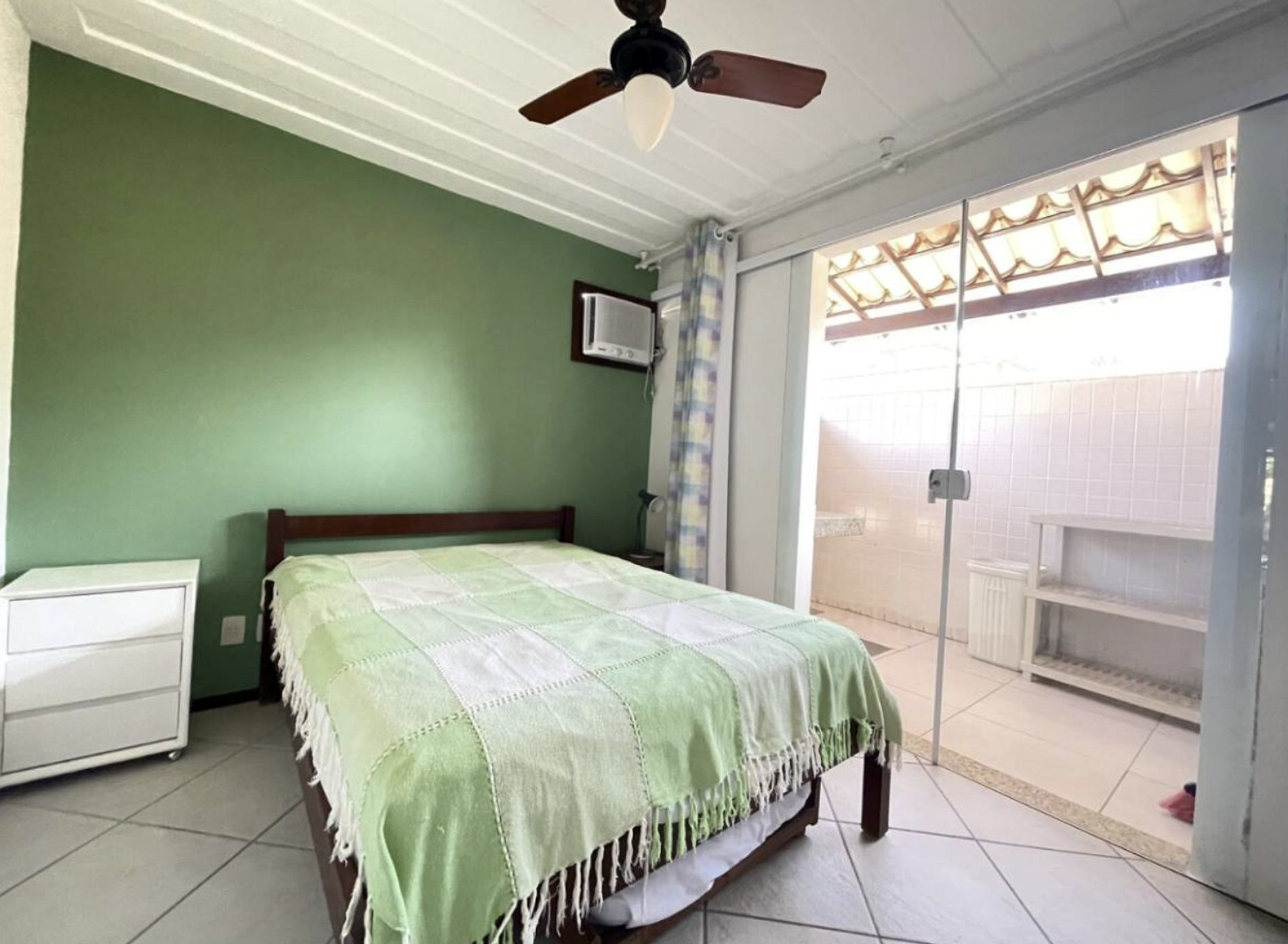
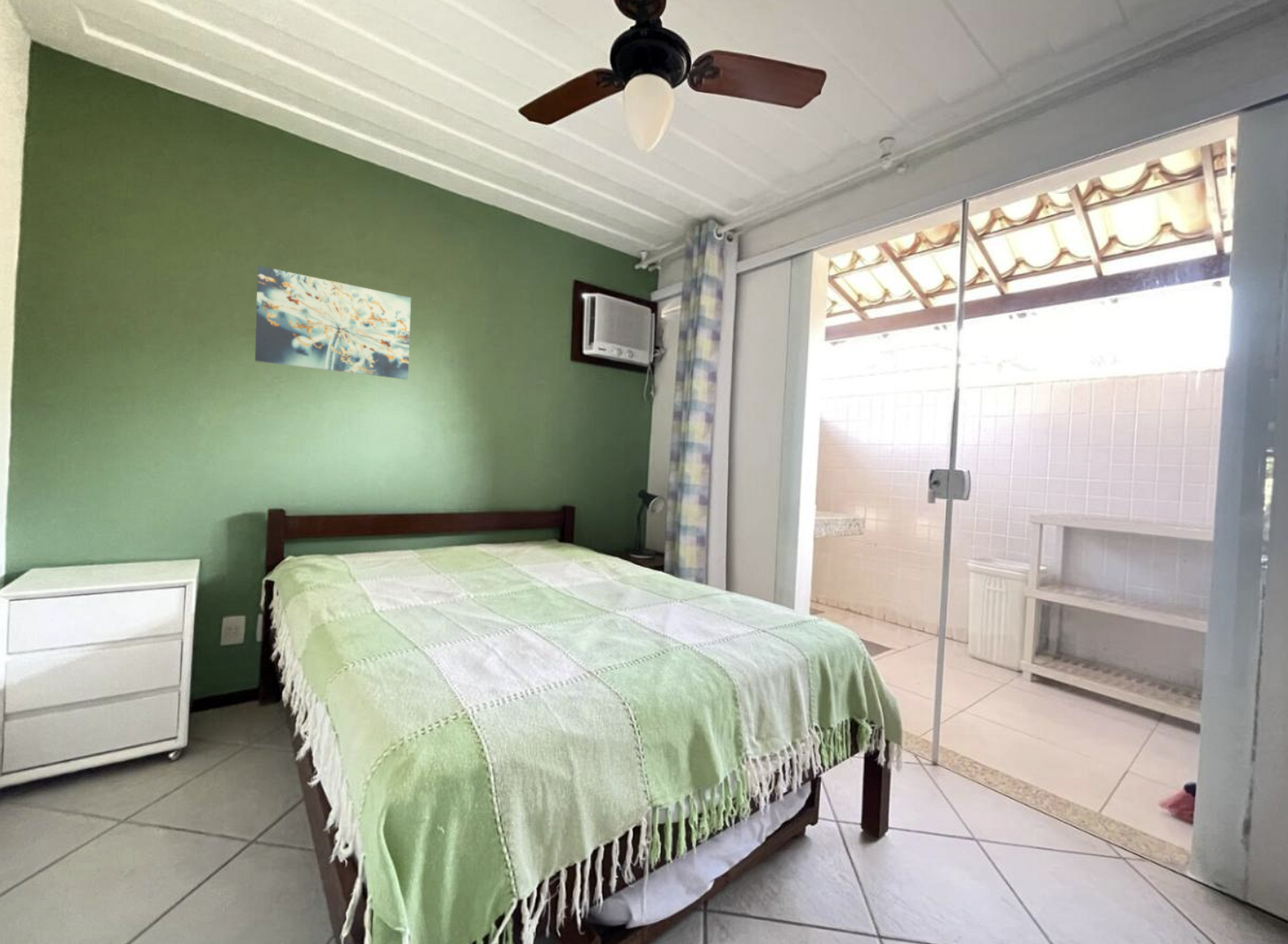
+ wall art [254,265,411,380]
